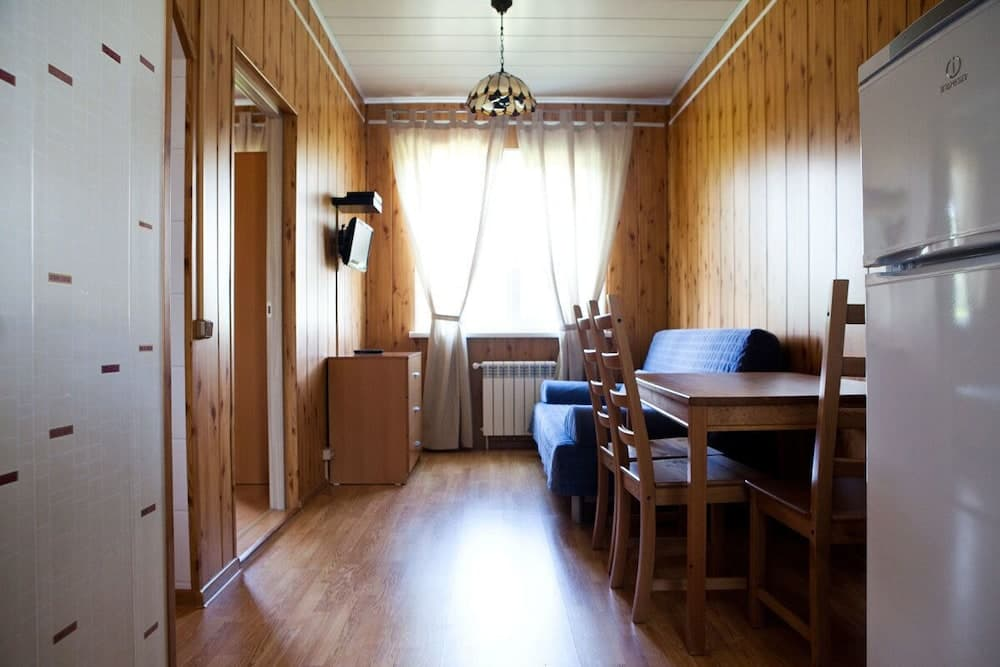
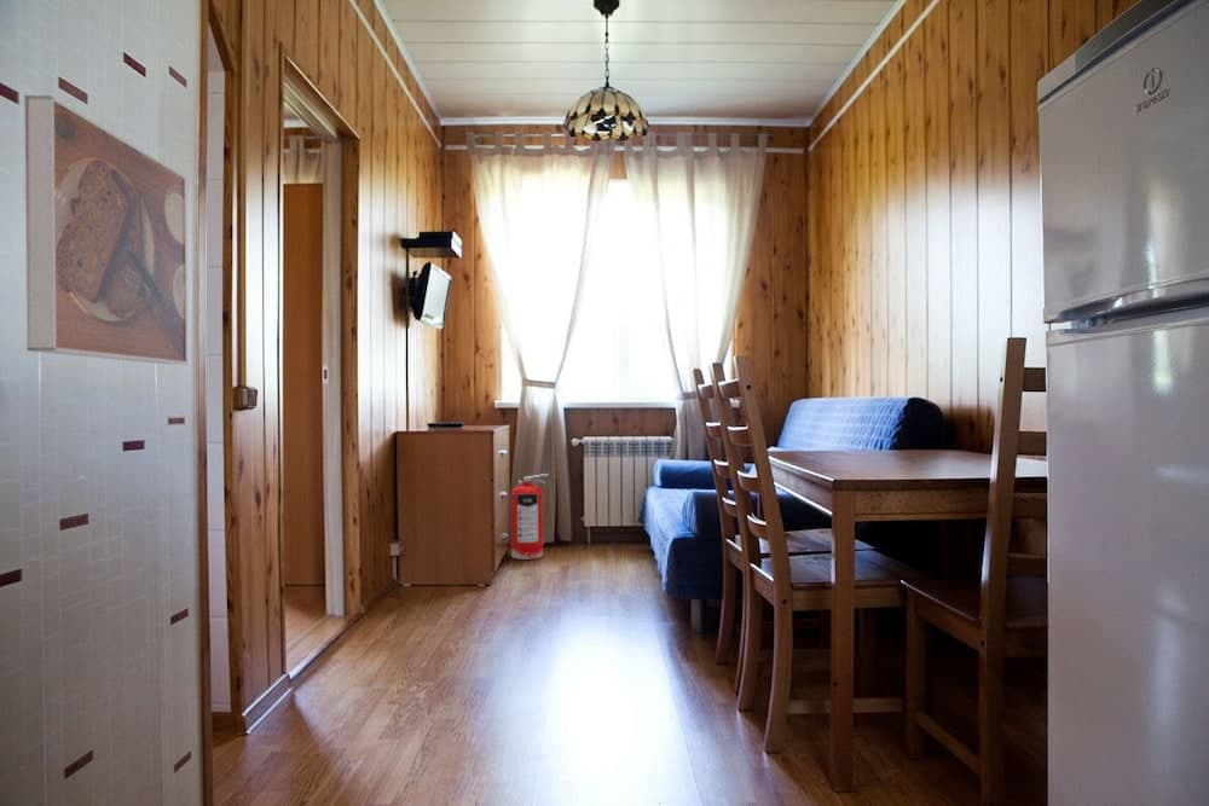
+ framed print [24,94,189,365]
+ fire extinguisher [509,472,550,561]
